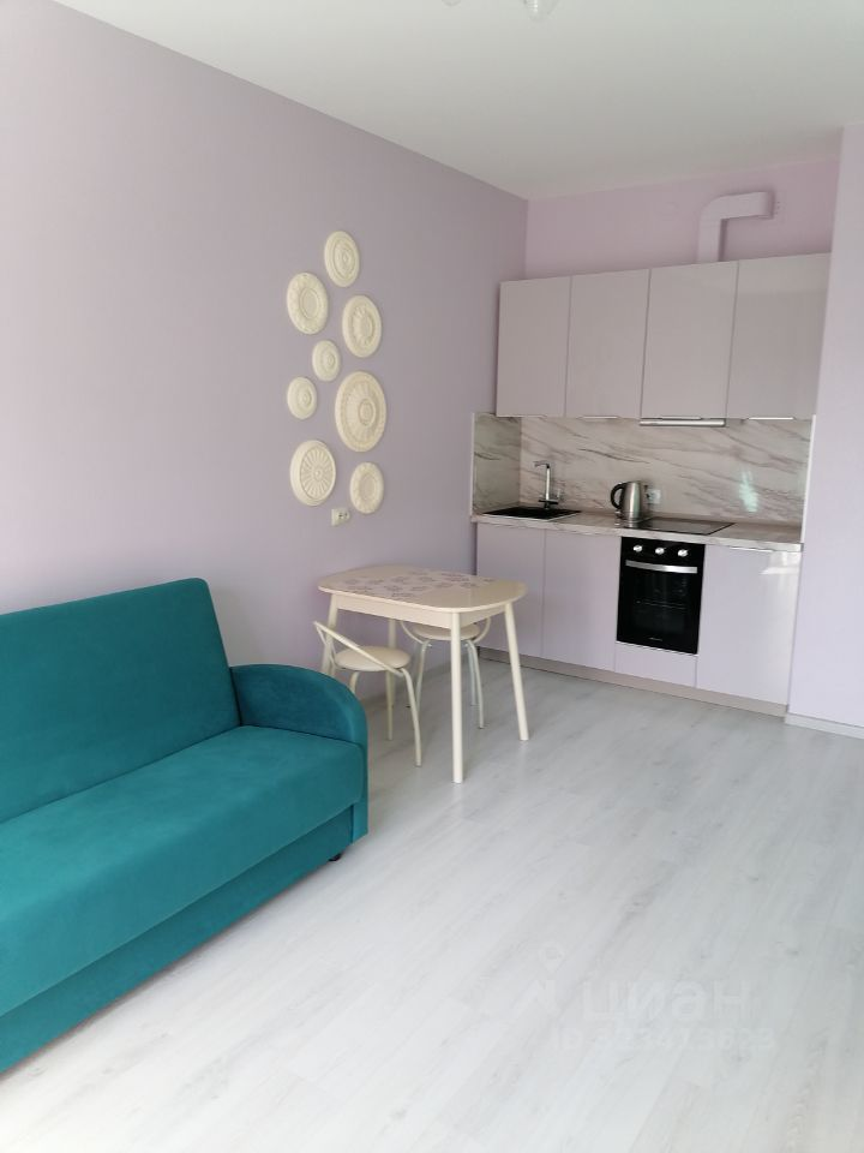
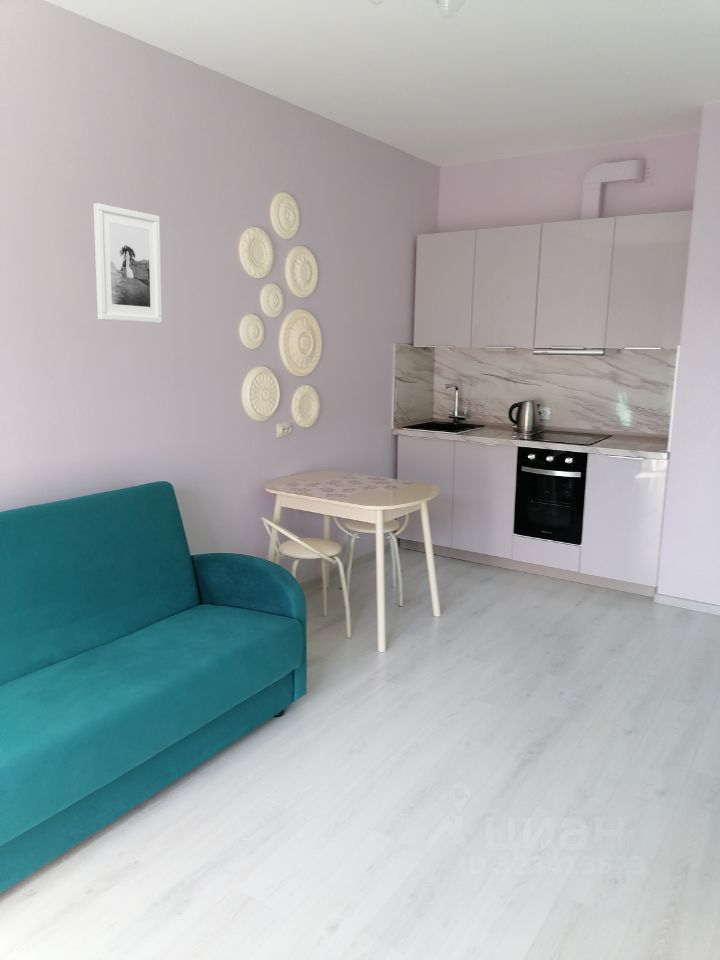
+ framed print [93,202,163,324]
